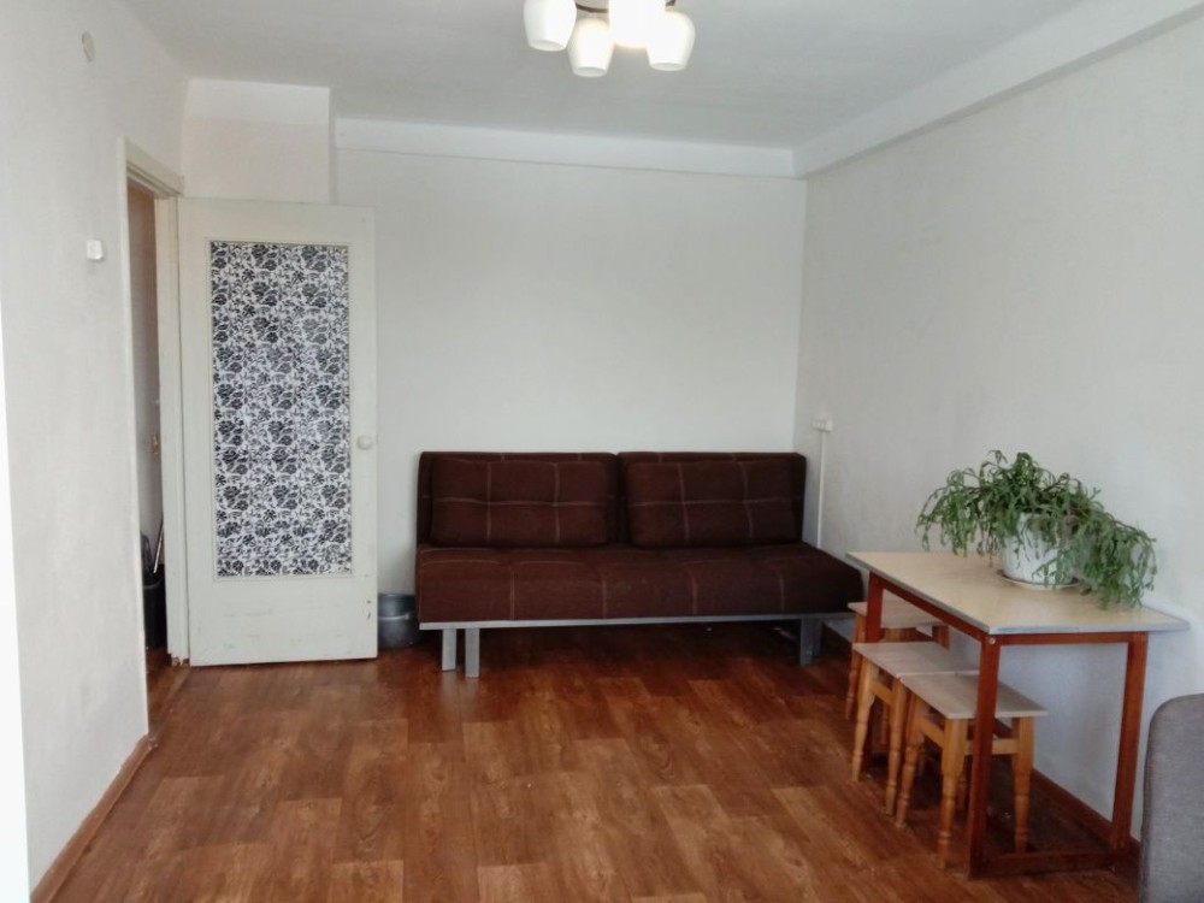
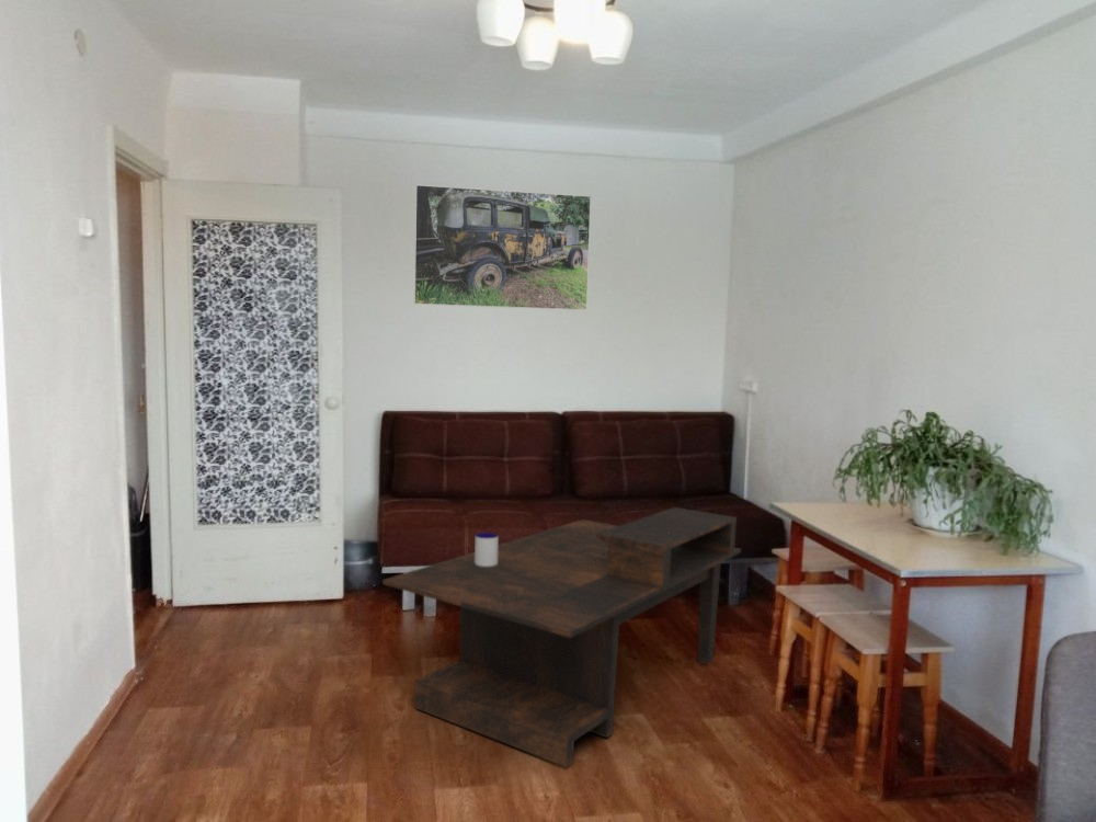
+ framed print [413,184,592,311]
+ coffee table [381,506,742,768]
+ mug [473,532,500,567]
